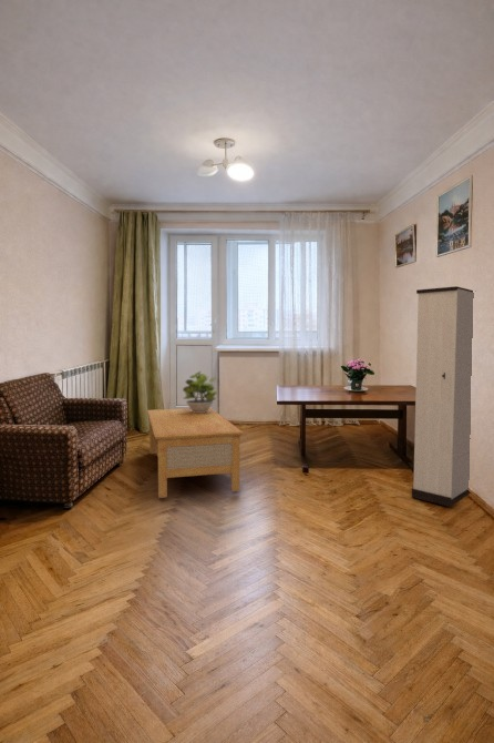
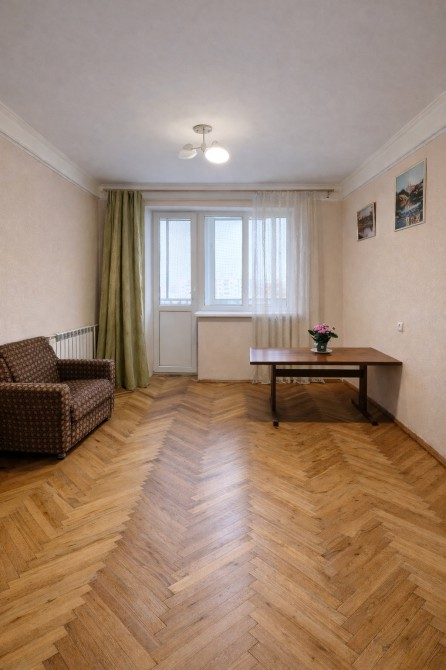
- coffee table [146,407,245,499]
- cabinet [411,285,474,508]
- potted plant [182,370,219,413]
